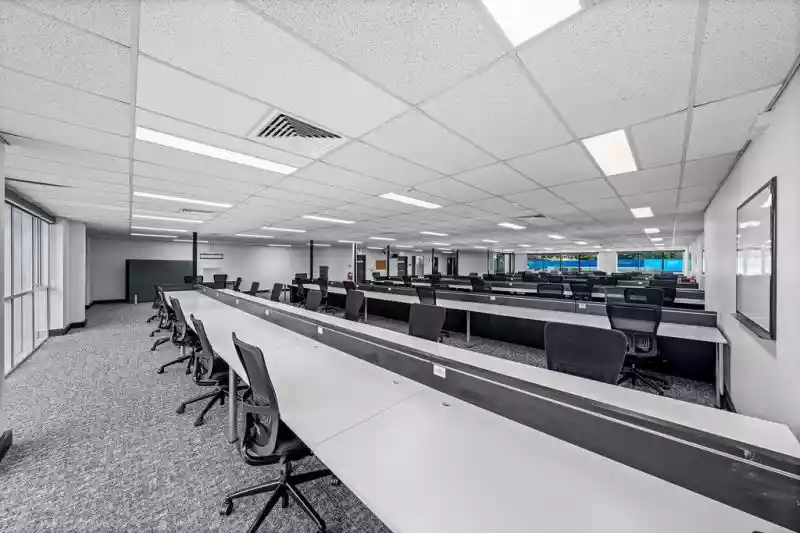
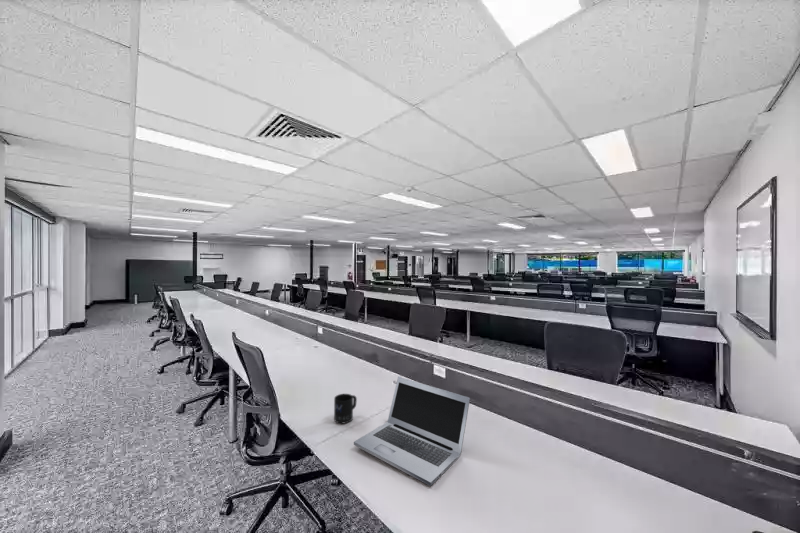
+ laptop [353,376,471,487]
+ mug [333,393,358,424]
